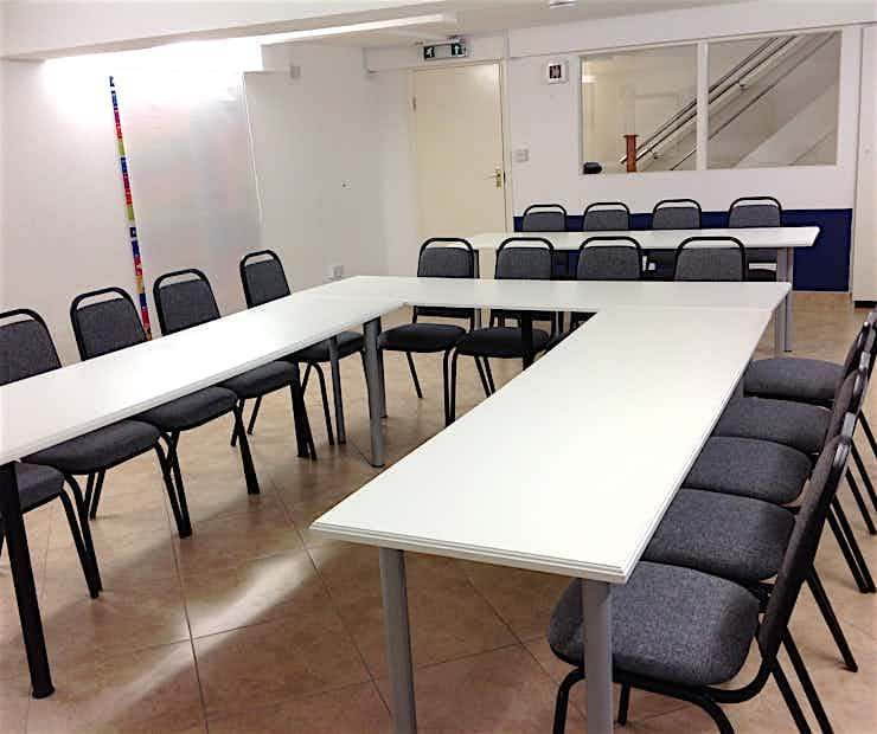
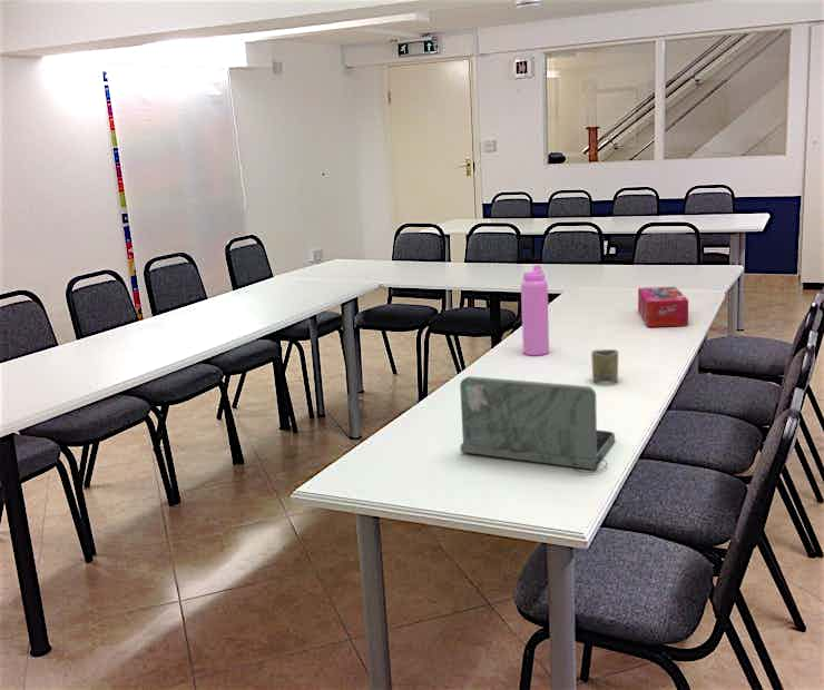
+ water bottle [520,264,550,357]
+ tissue box [637,286,689,328]
+ laptop [459,375,616,474]
+ cup [590,348,619,383]
